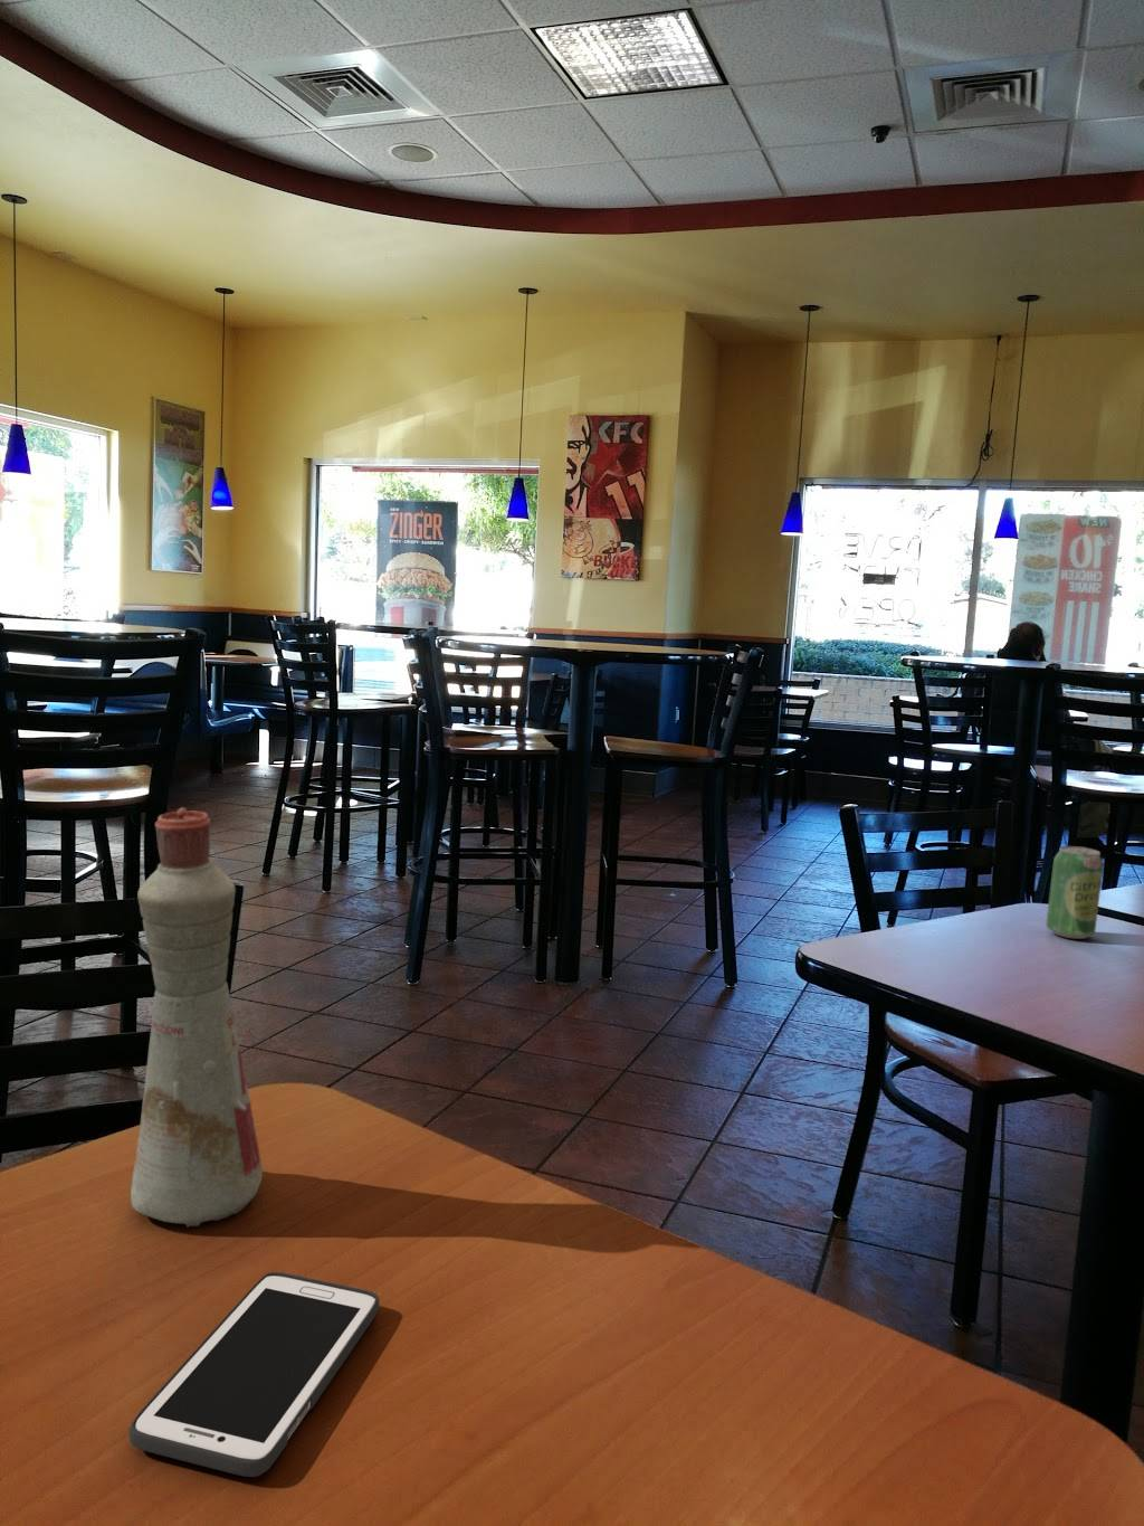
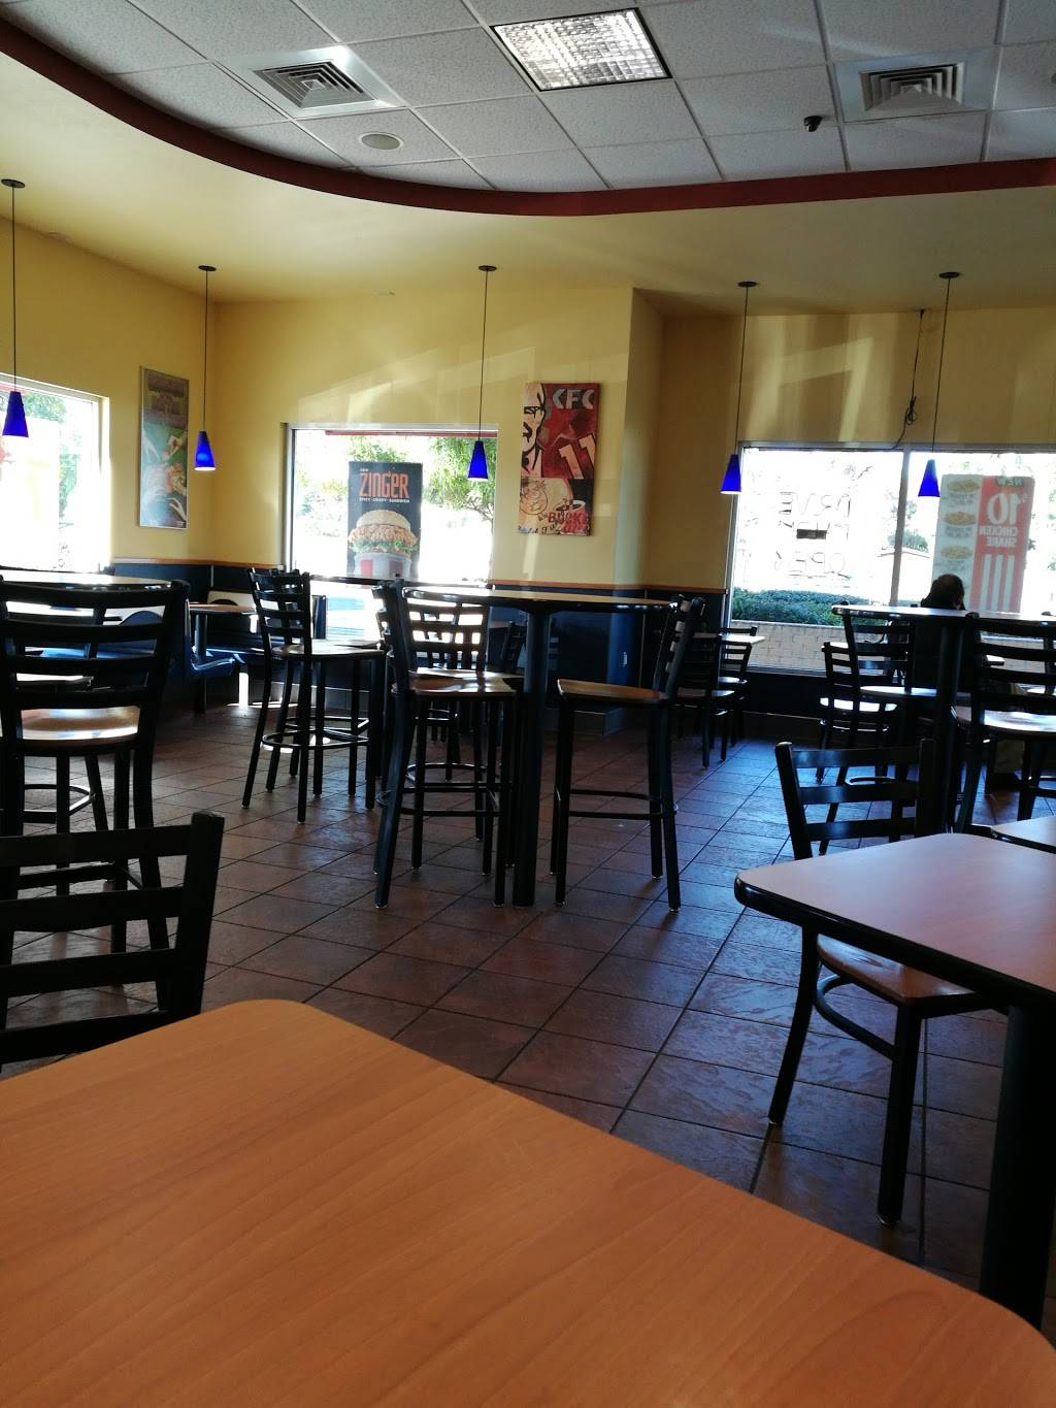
- beverage can [1044,845,1104,940]
- cell phone [129,1271,380,1478]
- bottle [130,806,263,1228]
